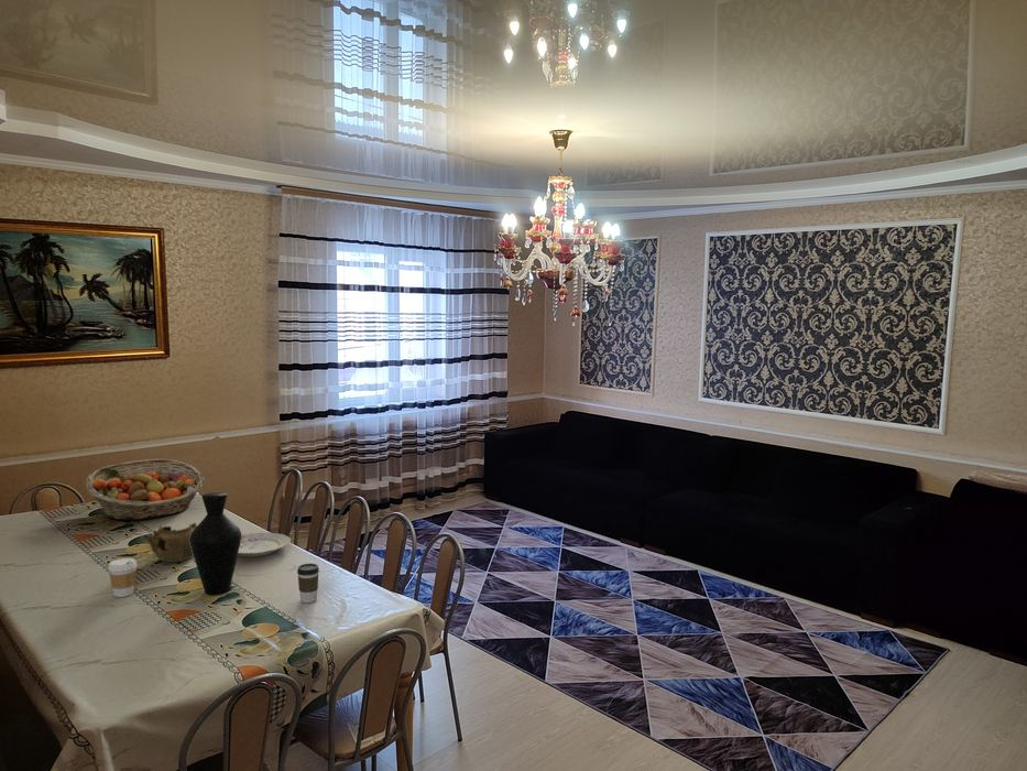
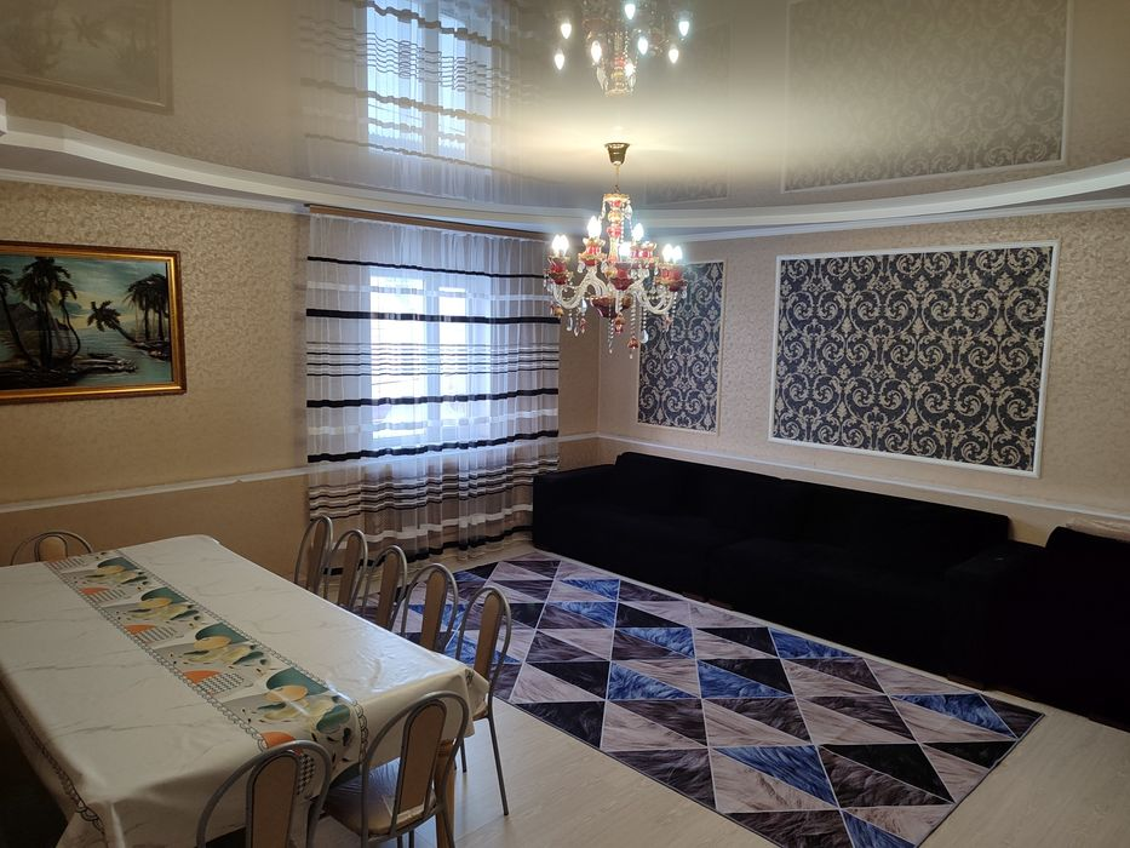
- vase [189,491,242,596]
- plate [238,532,292,557]
- fruit basket [85,458,206,521]
- teapot [142,522,198,564]
- coffee cup [296,563,320,604]
- coffee cup [108,557,138,598]
